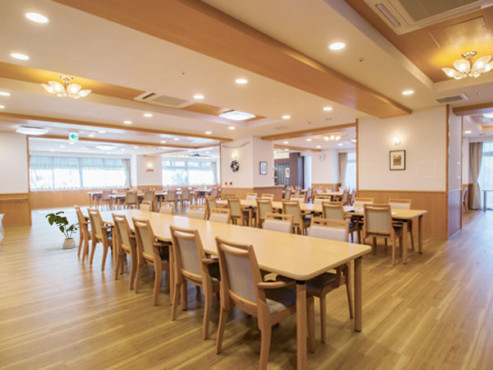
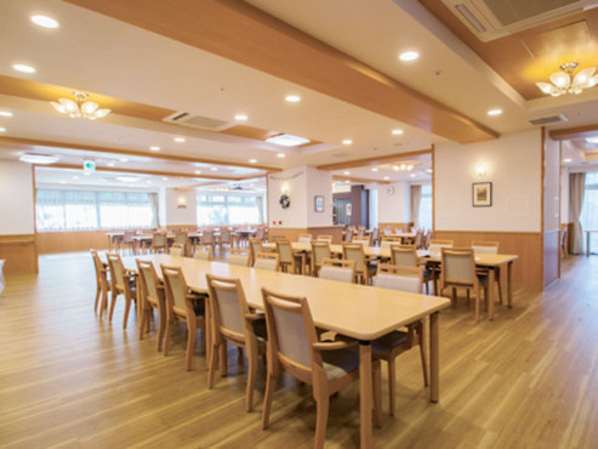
- house plant [45,210,81,250]
